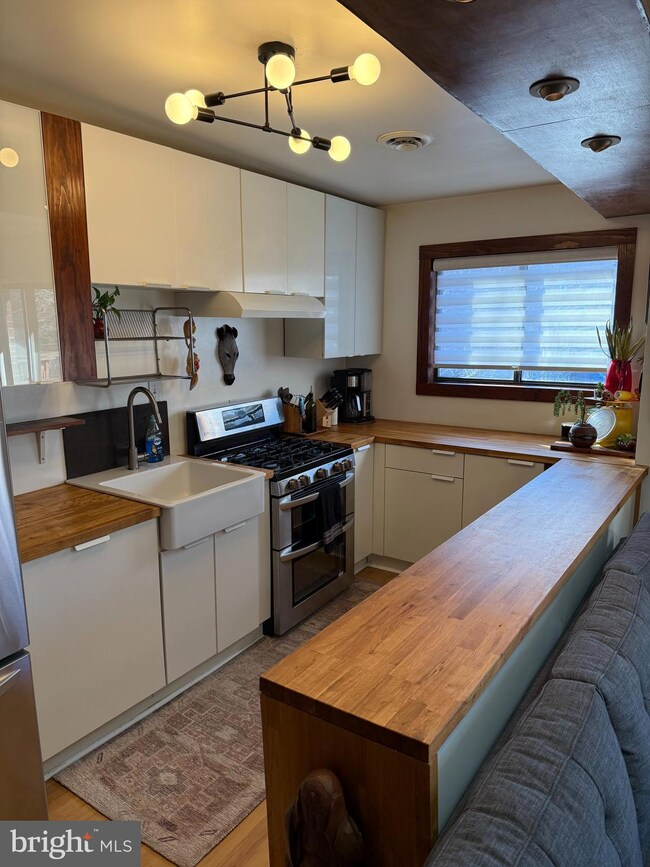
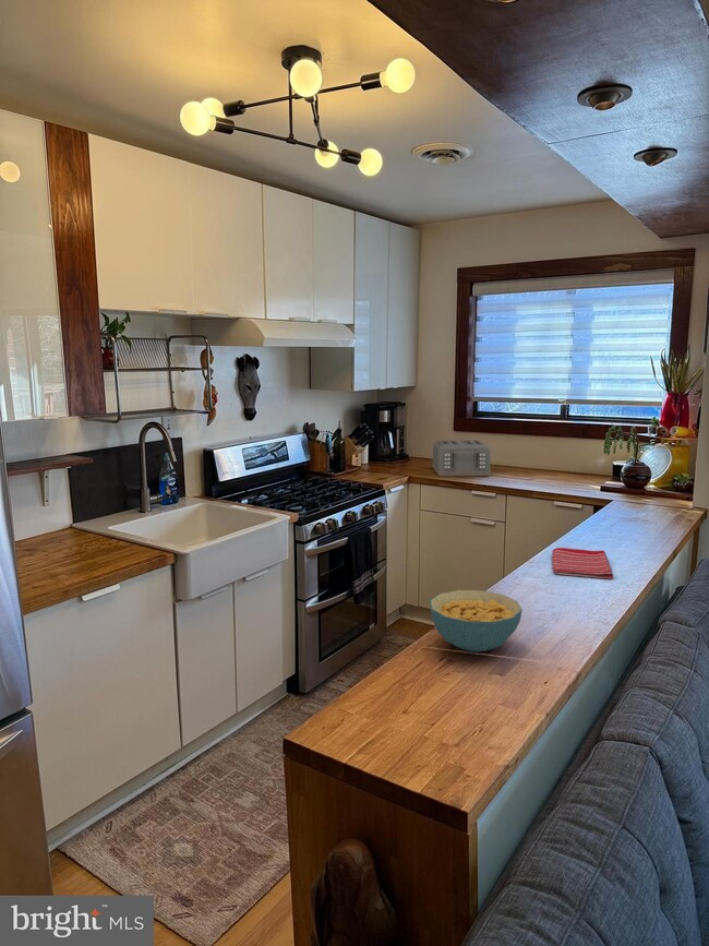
+ toaster [431,439,492,478]
+ cereal bowl [429,589,522,654]
+ dish towel [551,547,614,580]
